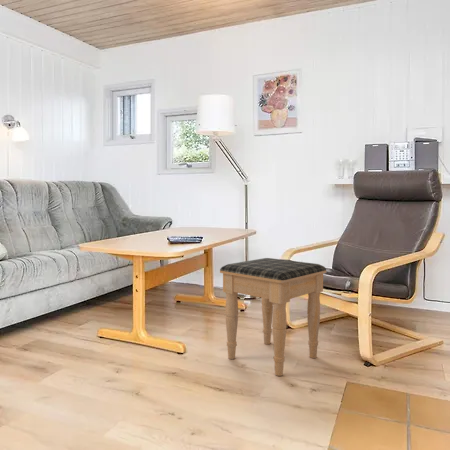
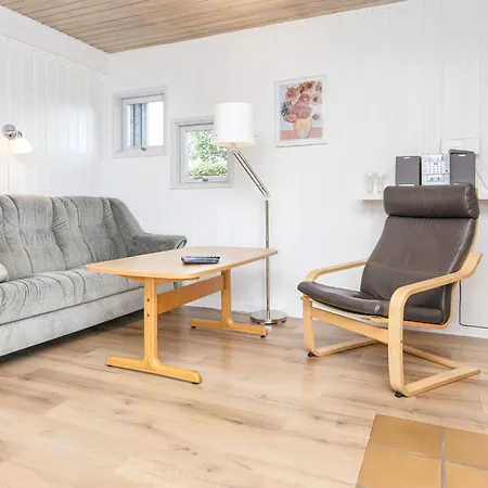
- footstool [219,257,327,377]
